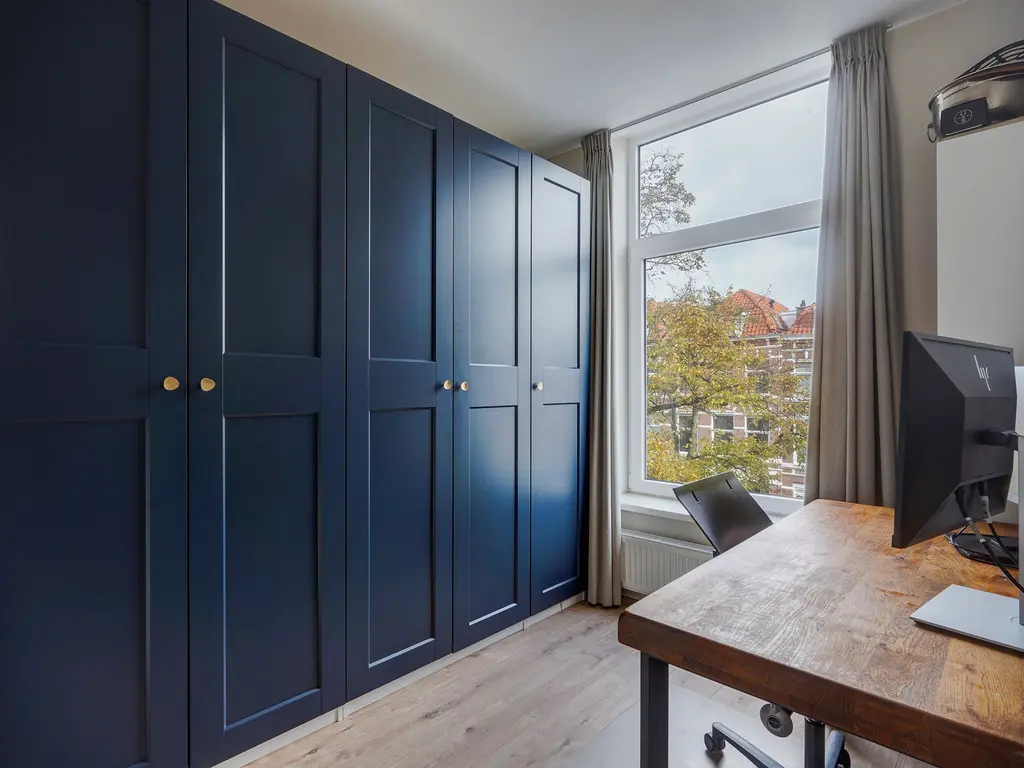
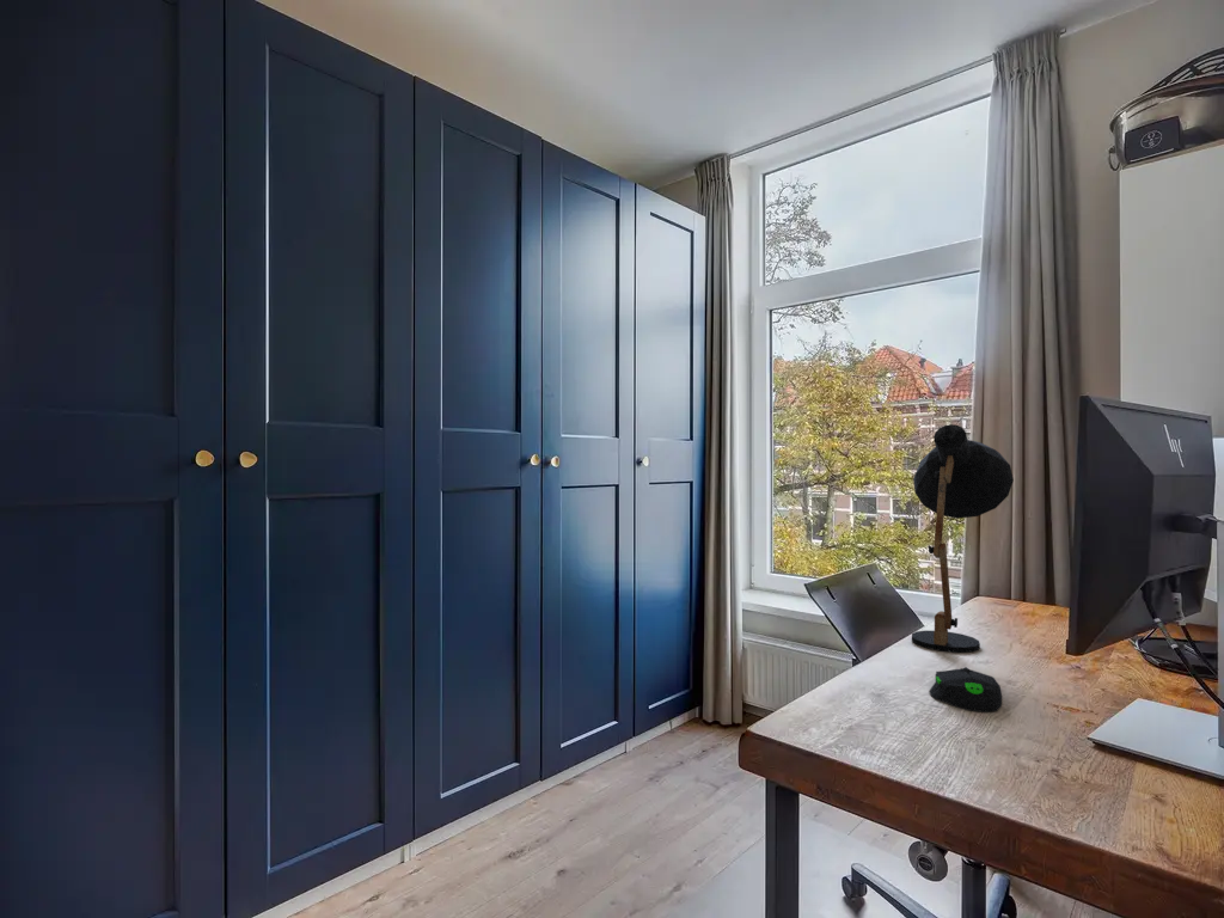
+ computer mouse [928,666,1003,714]
+ desk lamp [911,423,1015,654]
